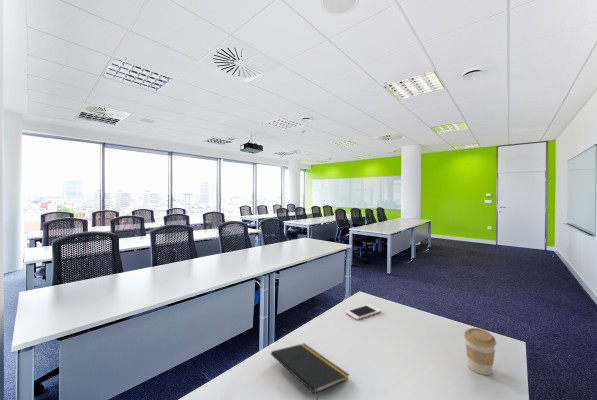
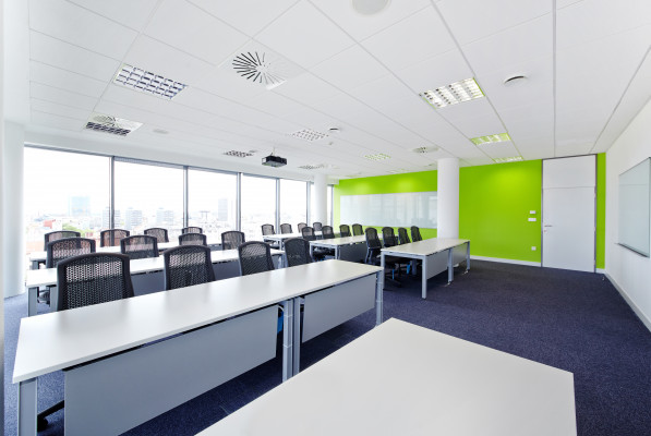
- cell phone [345,303,382,321]
- notepad [270,342,350,400]
- coffee cup [463,327,497,376]
